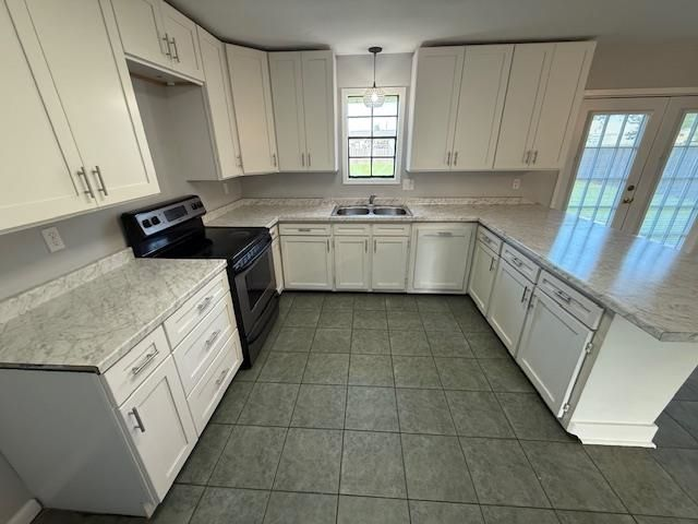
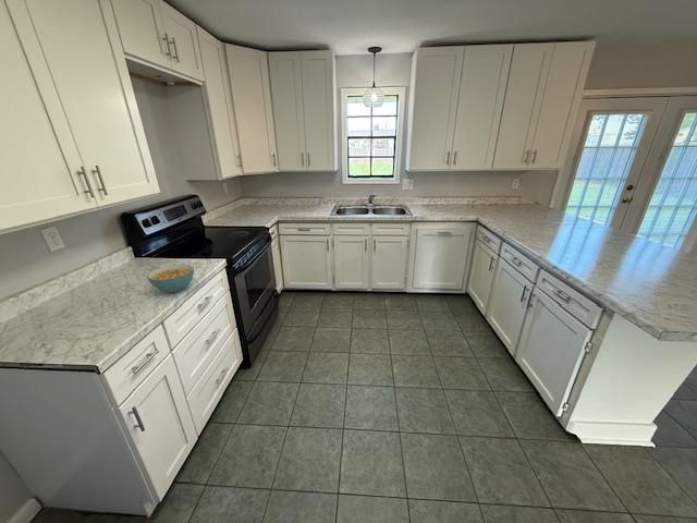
+ cereal bowl [146,264,195,293]
